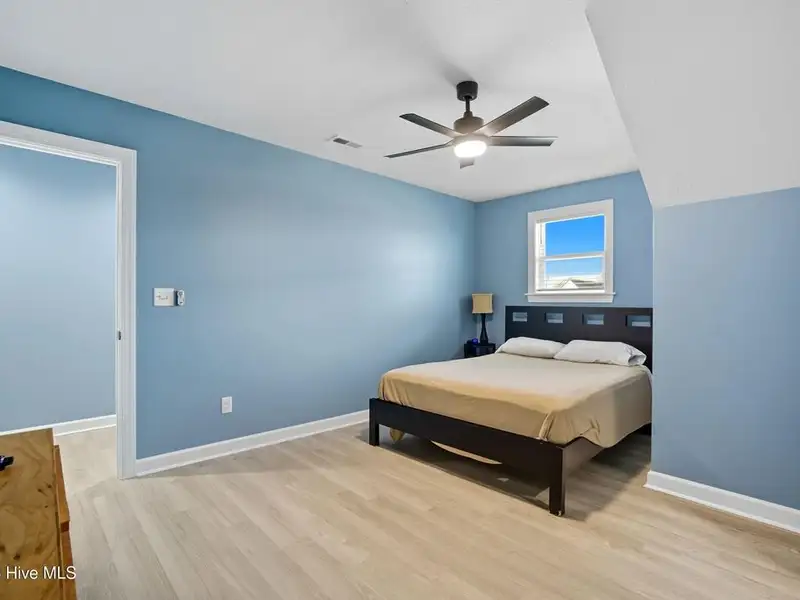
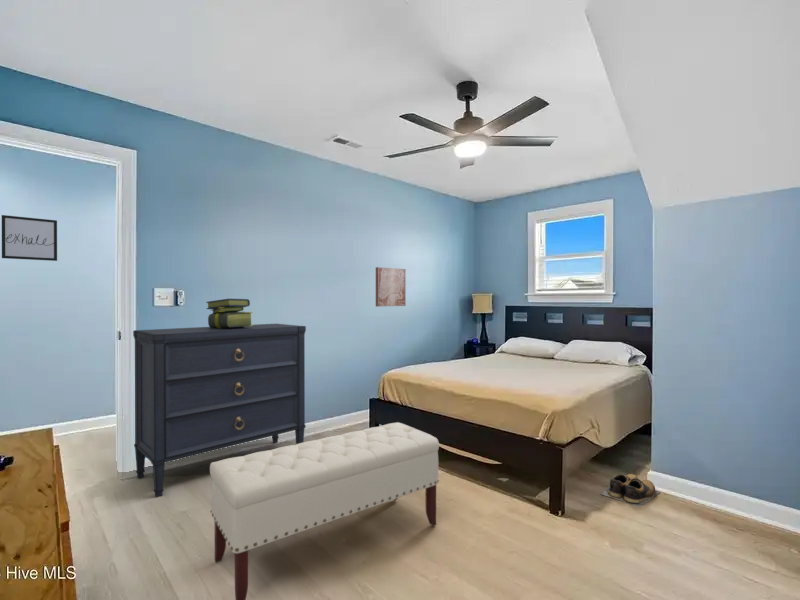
+ wall art [1,214,58,262]
+ bench [209,421,440,600]
+ wall art [375,266,407,308]
+ shoes [600,473,660,509]
+ stack of books [205,298,254,328]
+ dresser [132,323,307,498]
